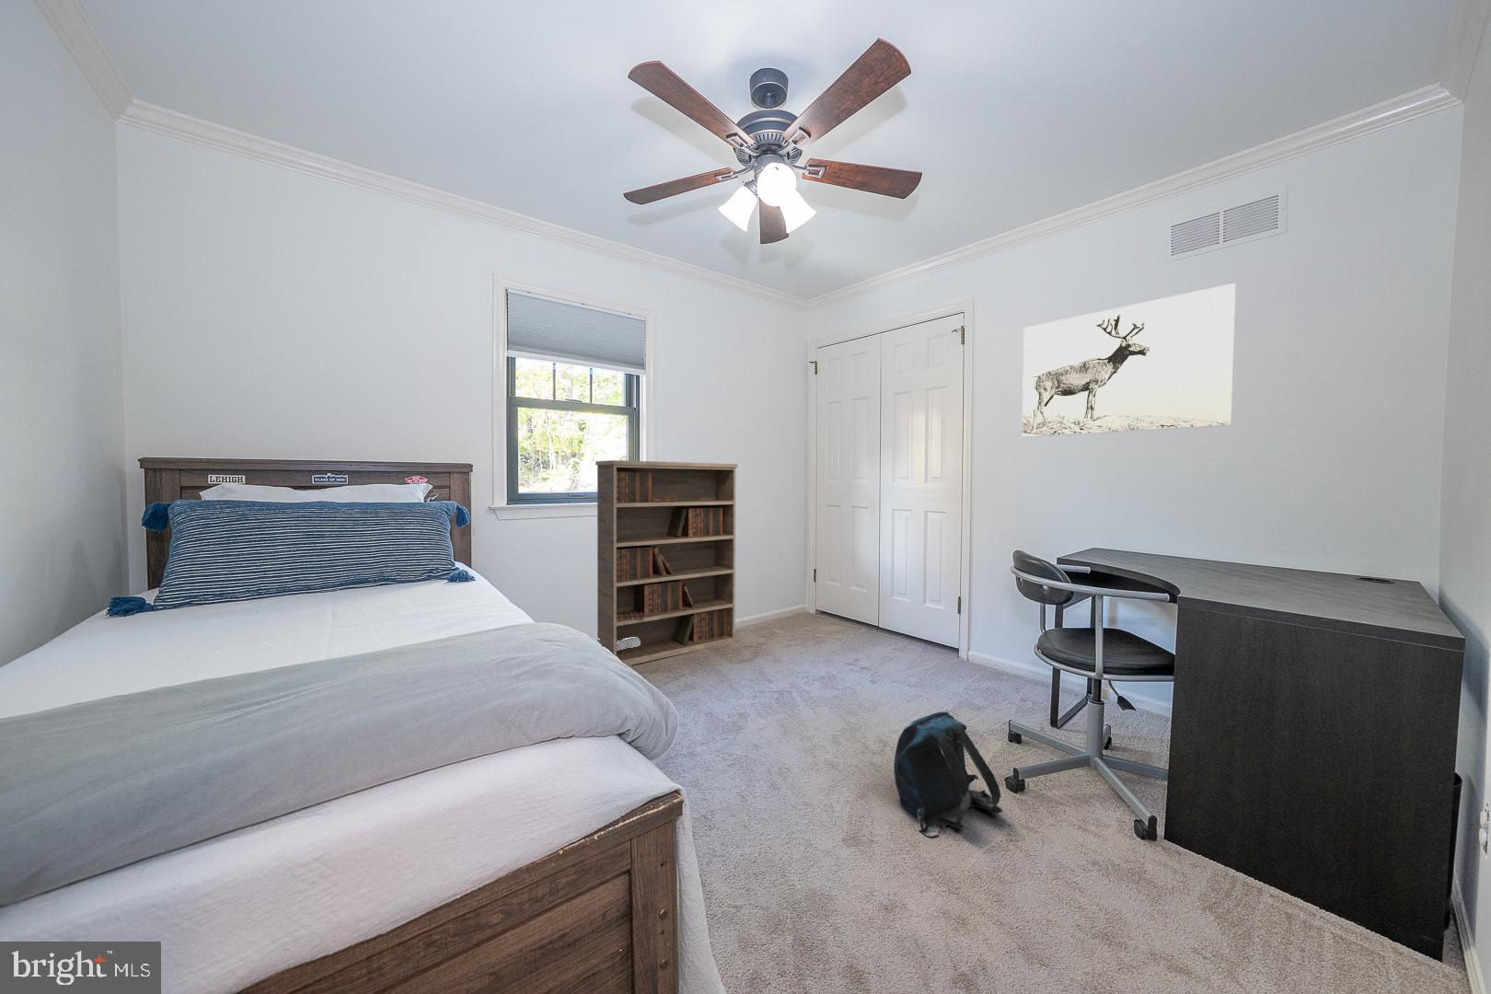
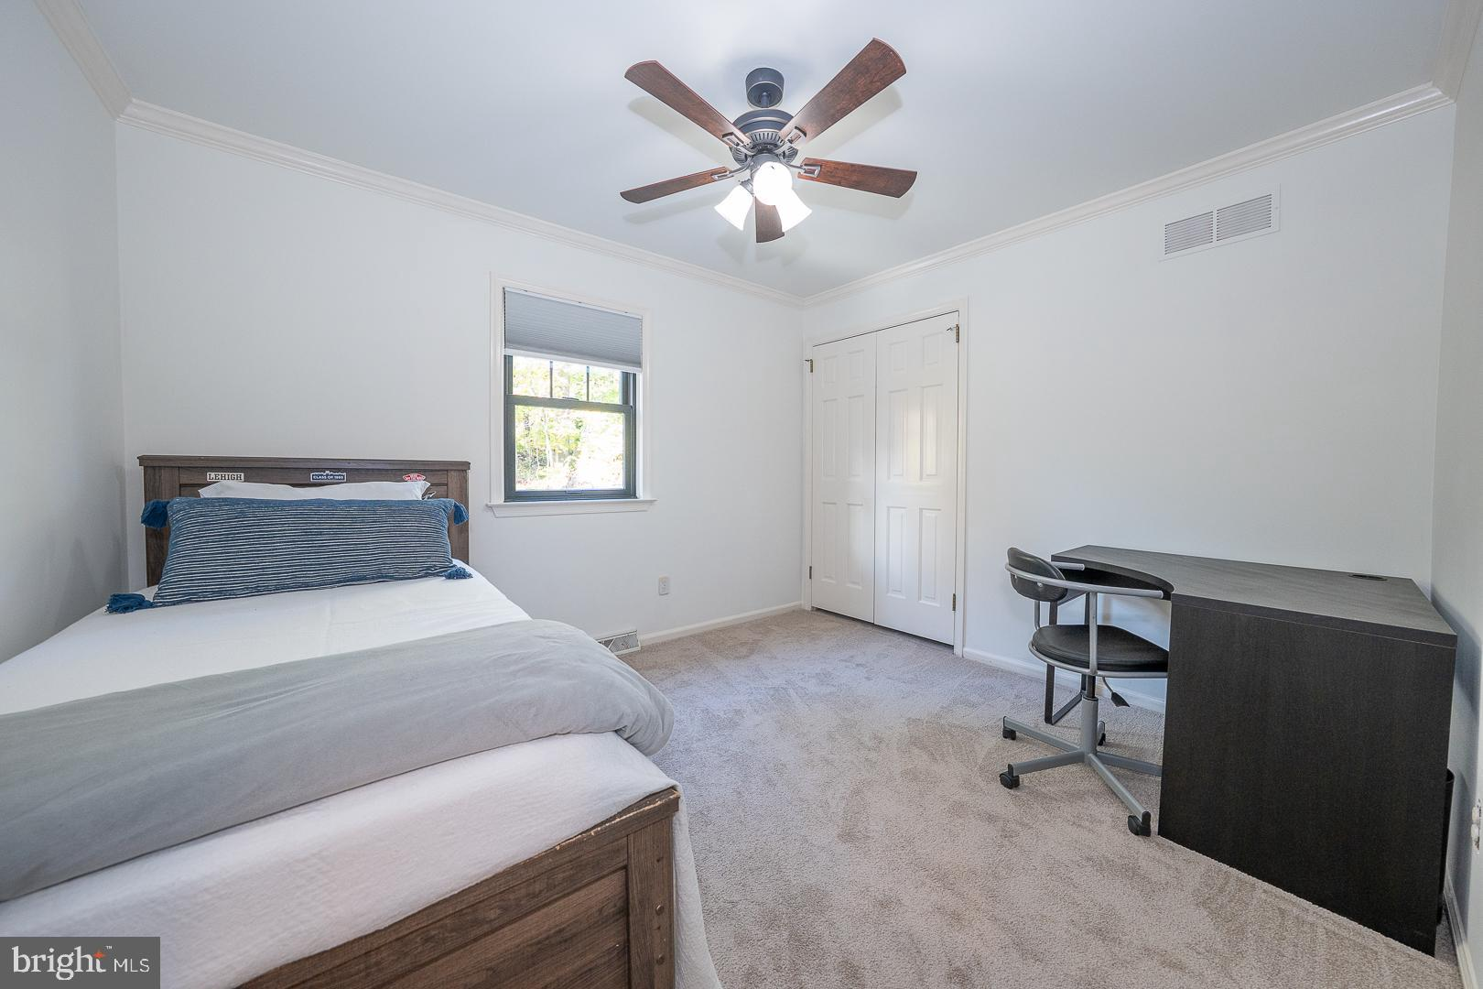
- wall art [1021,283,1238,438]
- bookshelf [595,459,739,667]
- backpack [893,710,1003,838]
